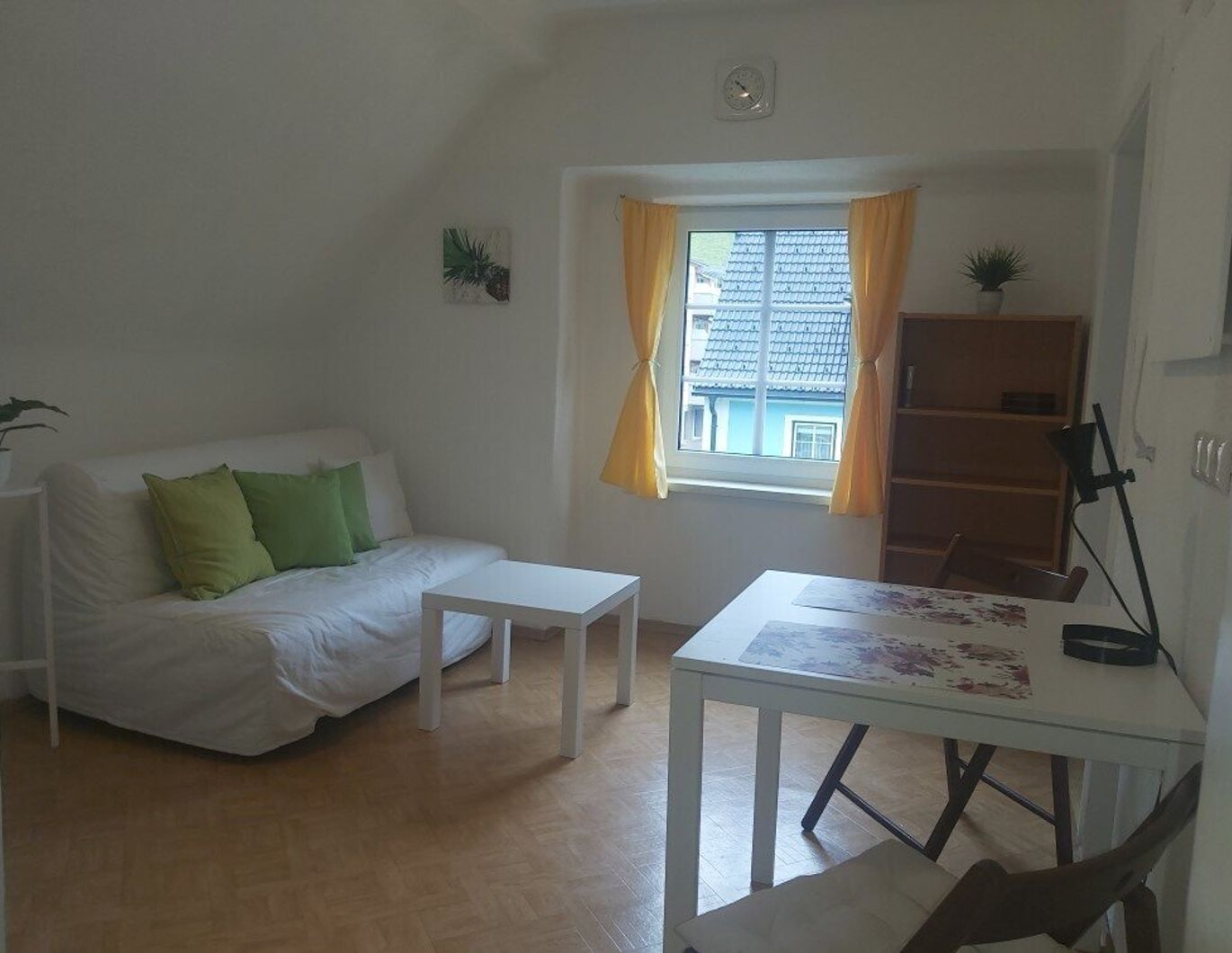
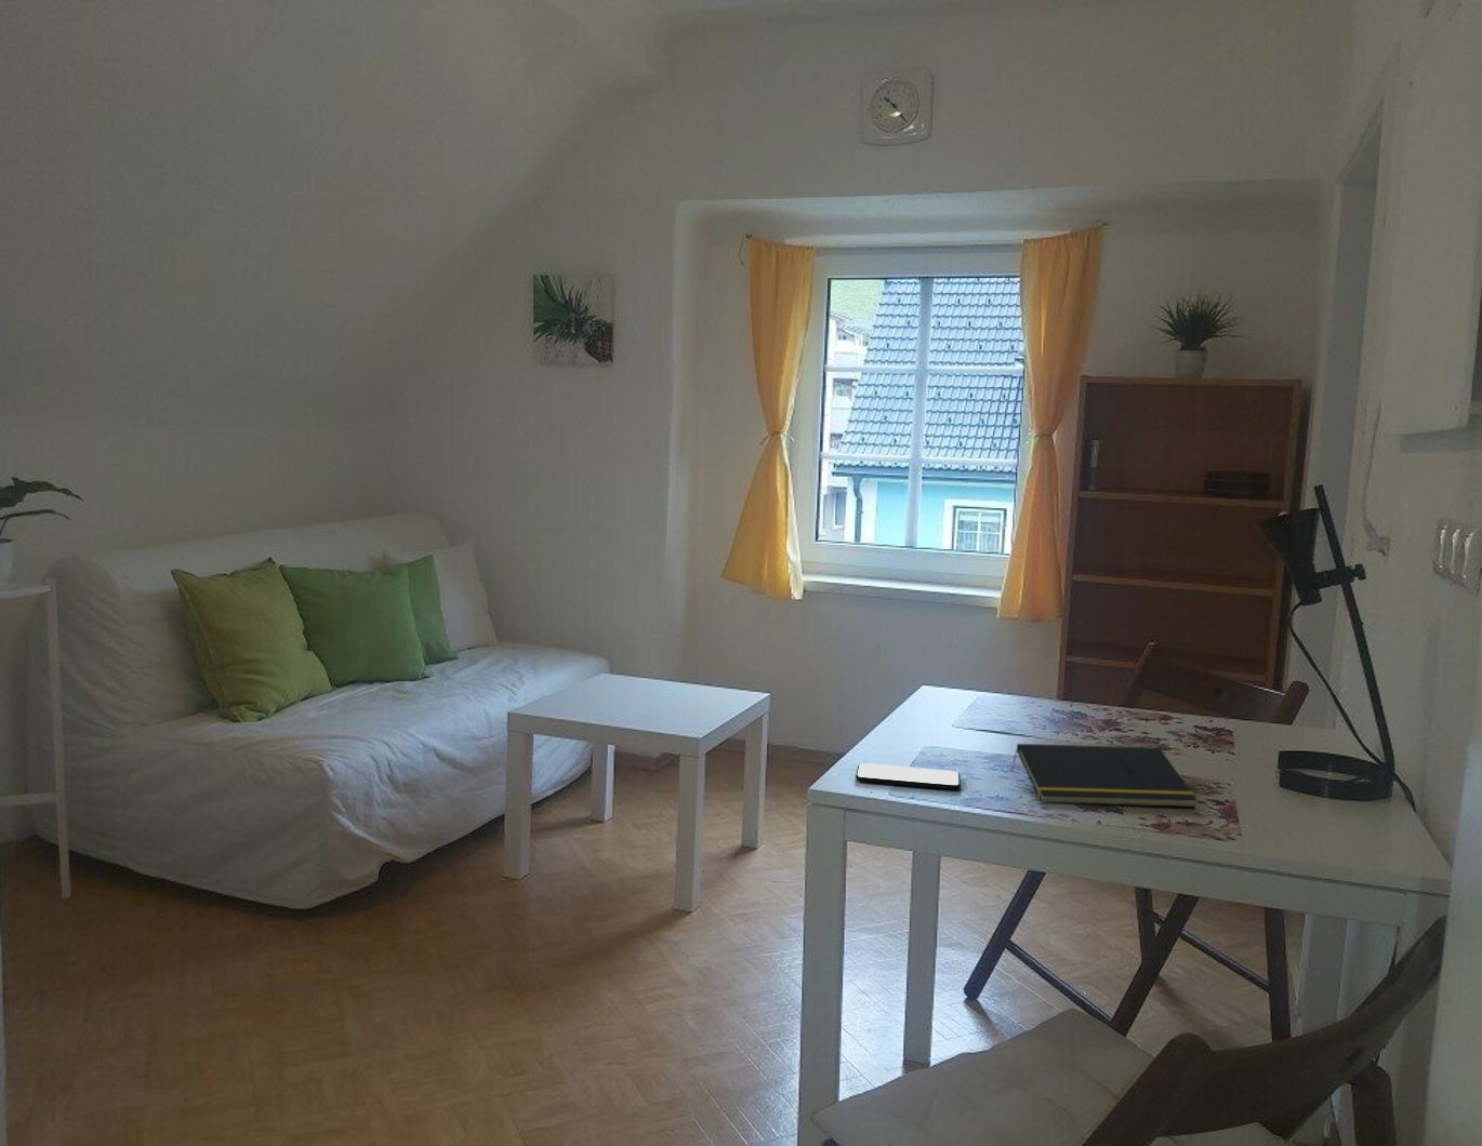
+ smartphone [854,762,961,790]
+ notepad [1010,743,1198,808]
